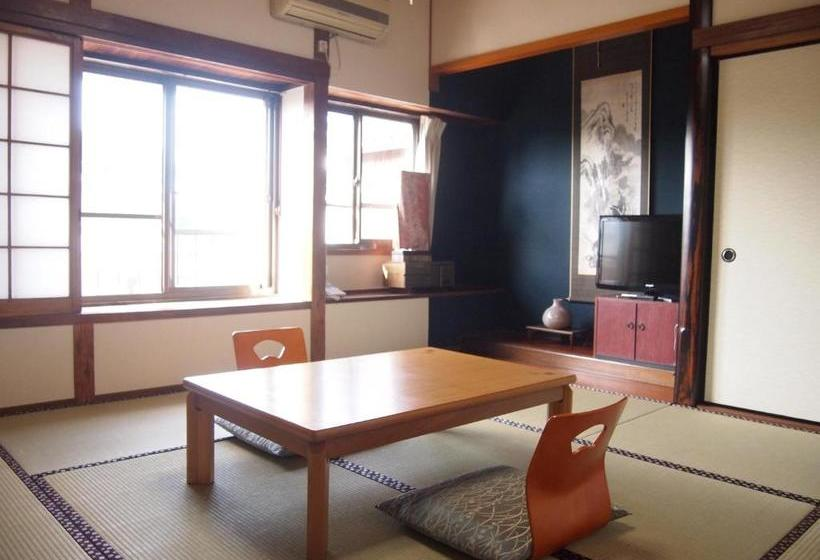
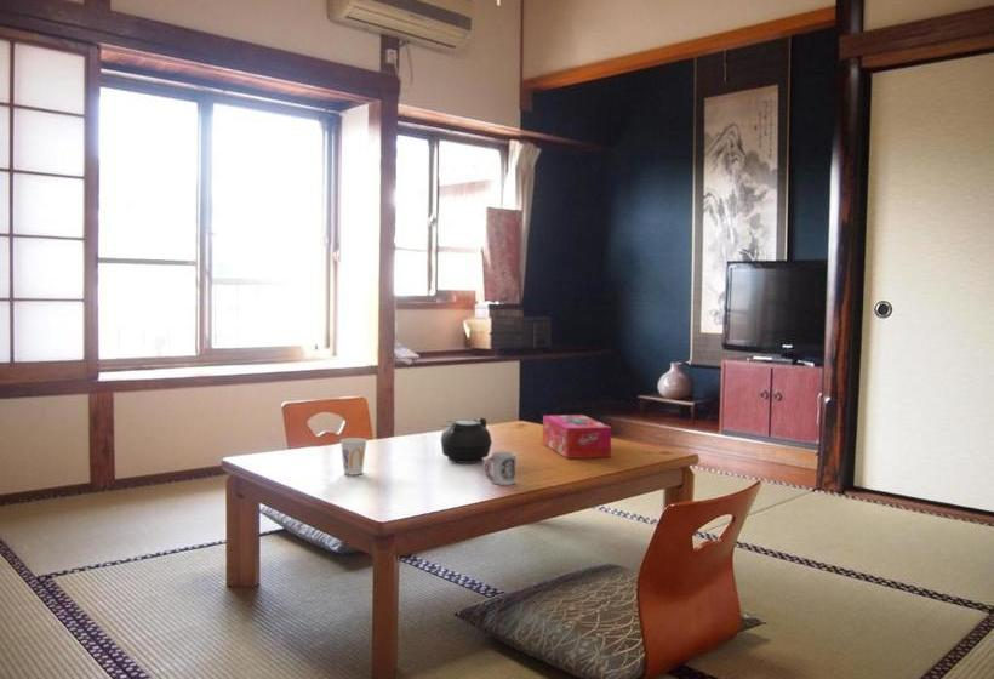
+ cup [339,436,369,477]
+ cup [482,451,518,486]
+ teapot [436,417,493,464]
+ tissue box [542,413,612,460]
